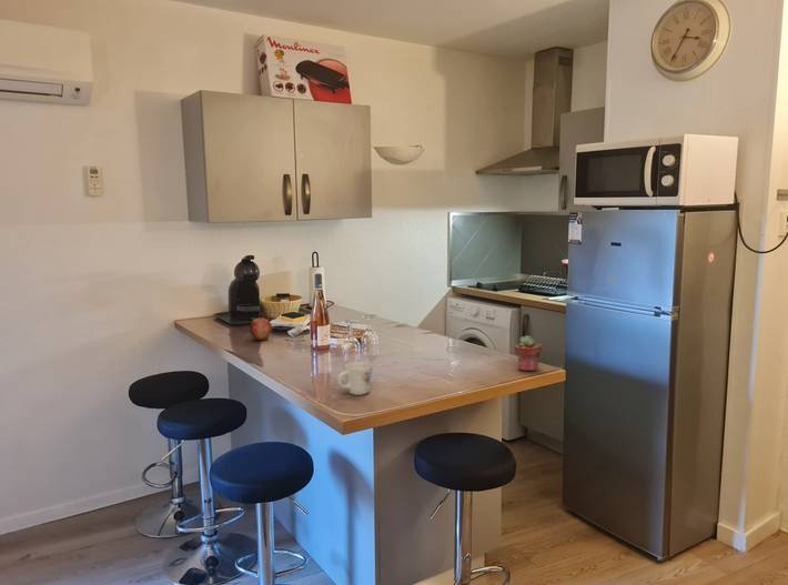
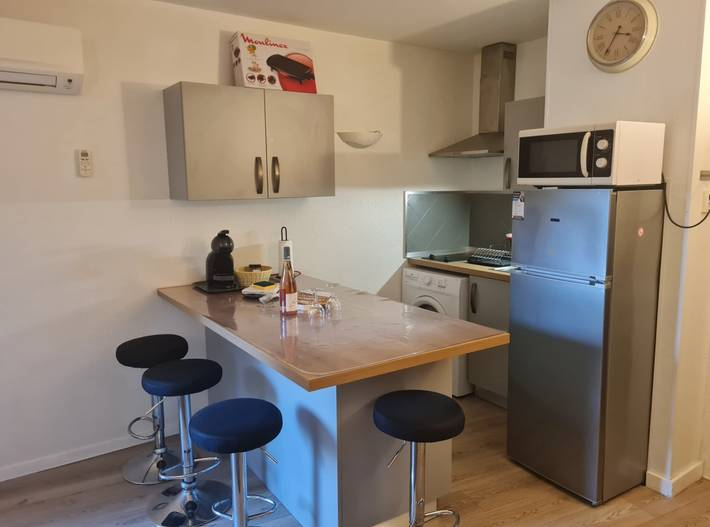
- mug [336,361,374,396]
- apple [249,315,273,342]
- potted succulent [514,334,543,372]
